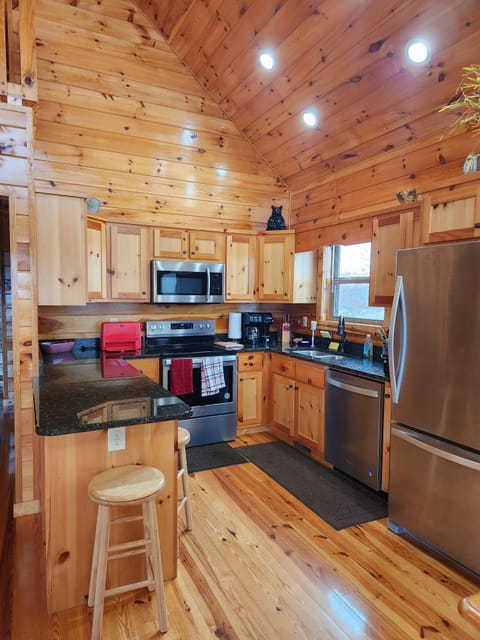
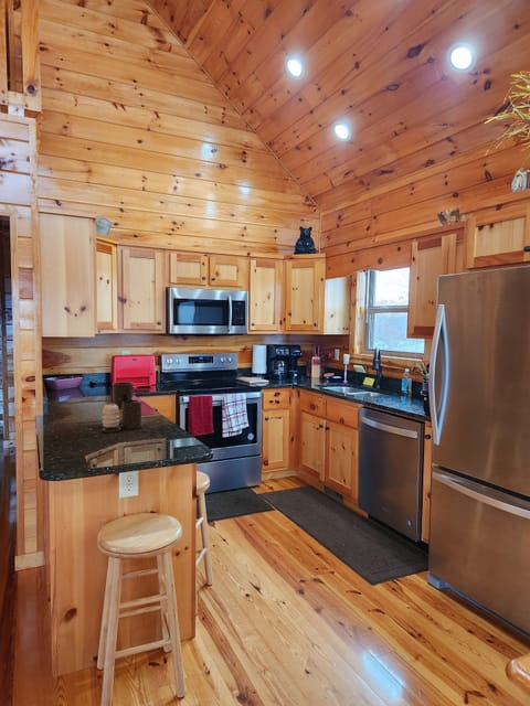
+ water filter [100,381,144,434]
